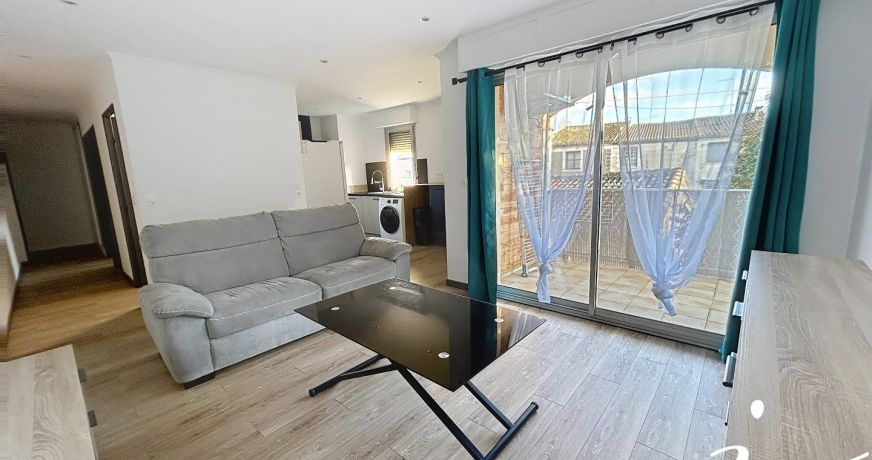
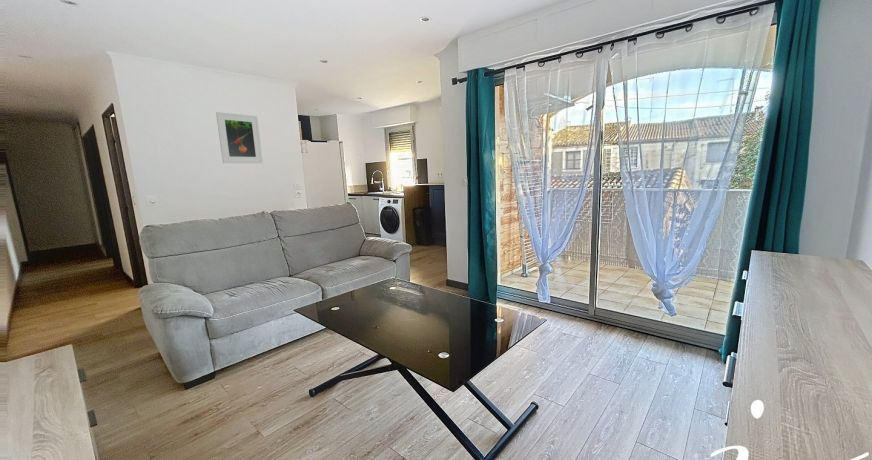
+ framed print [215,111,264,164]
